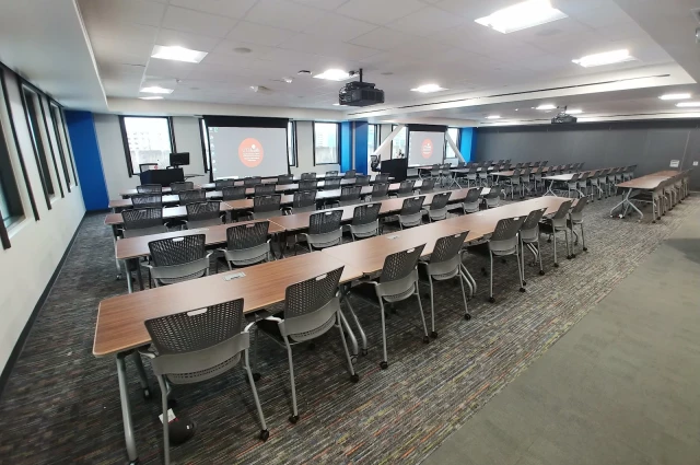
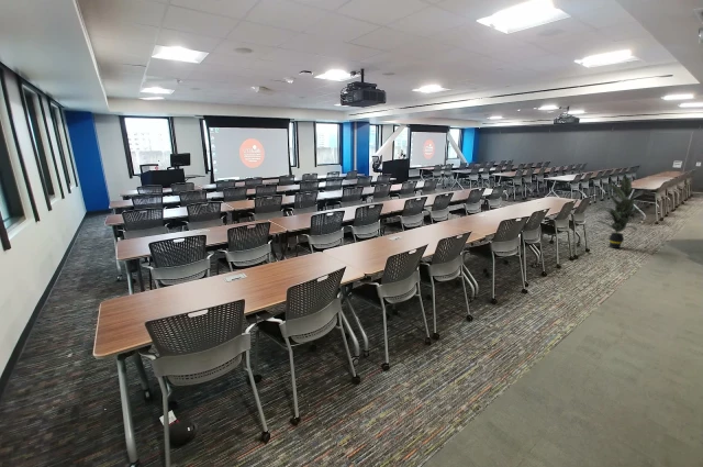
+ indoor plant [594,176,649,249]
